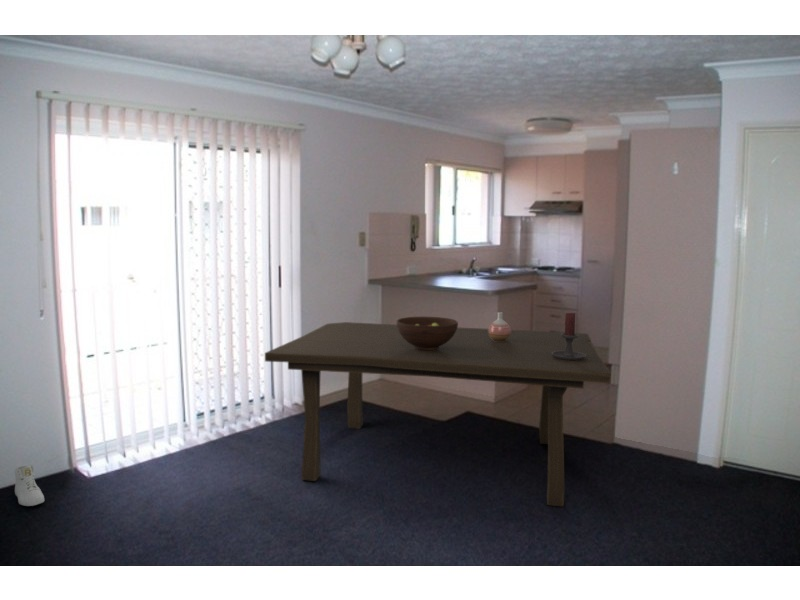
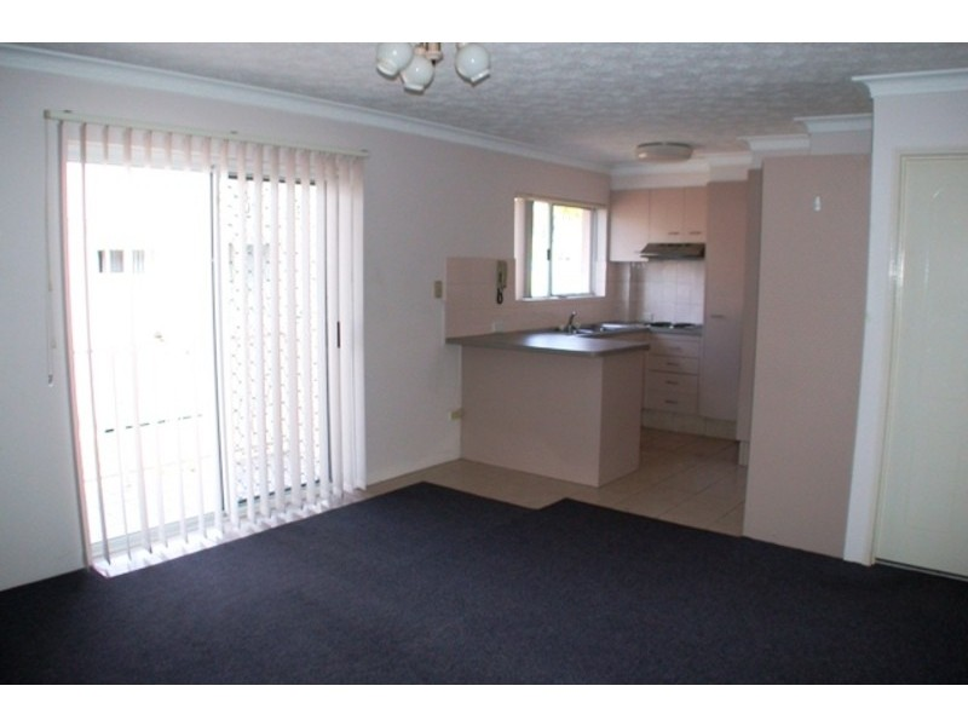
- sneaker [14,465,45,507]
- vase [488,311,512,341]
- candle holder [552,312,586,361]
- dining table [264,321,612,508]
- fruit bowl [396,316,459,351]
